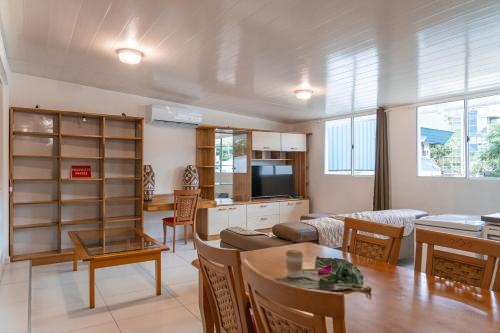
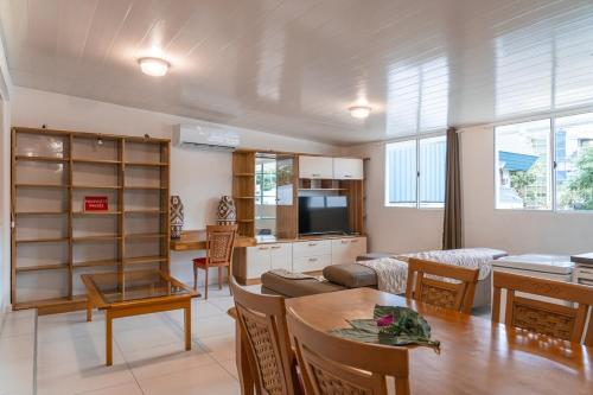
- coffee cup [285,249,305,279]
